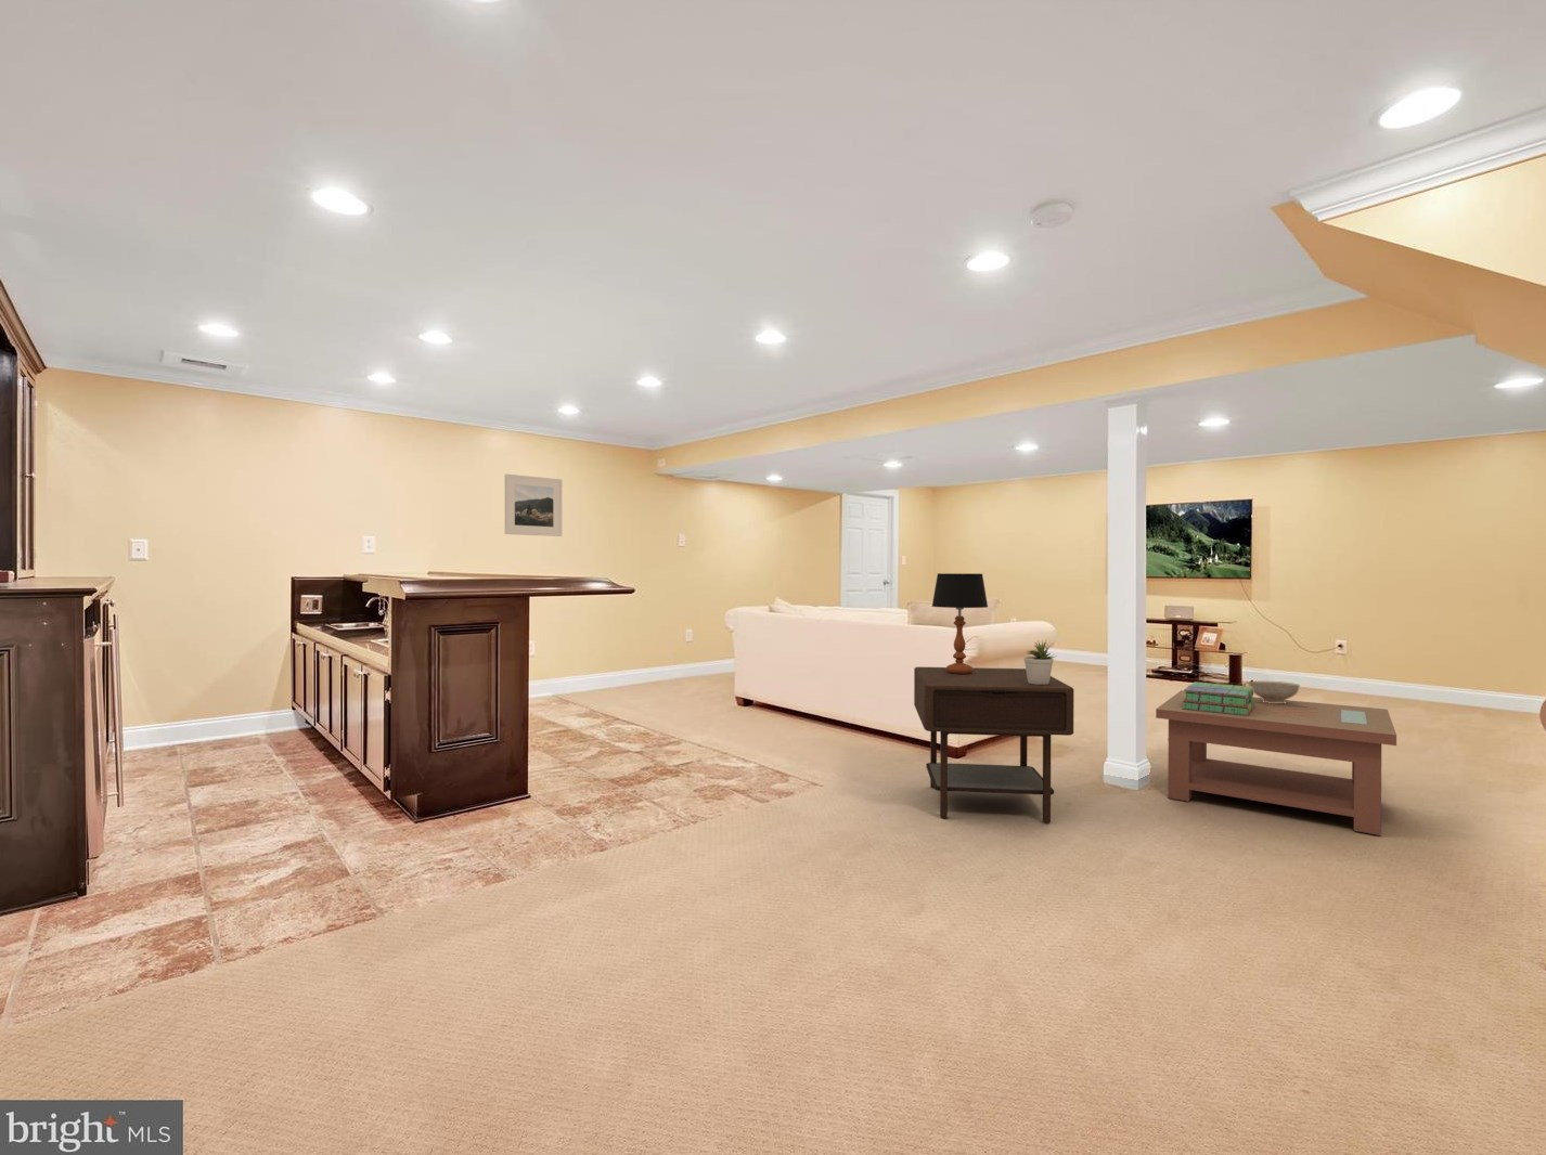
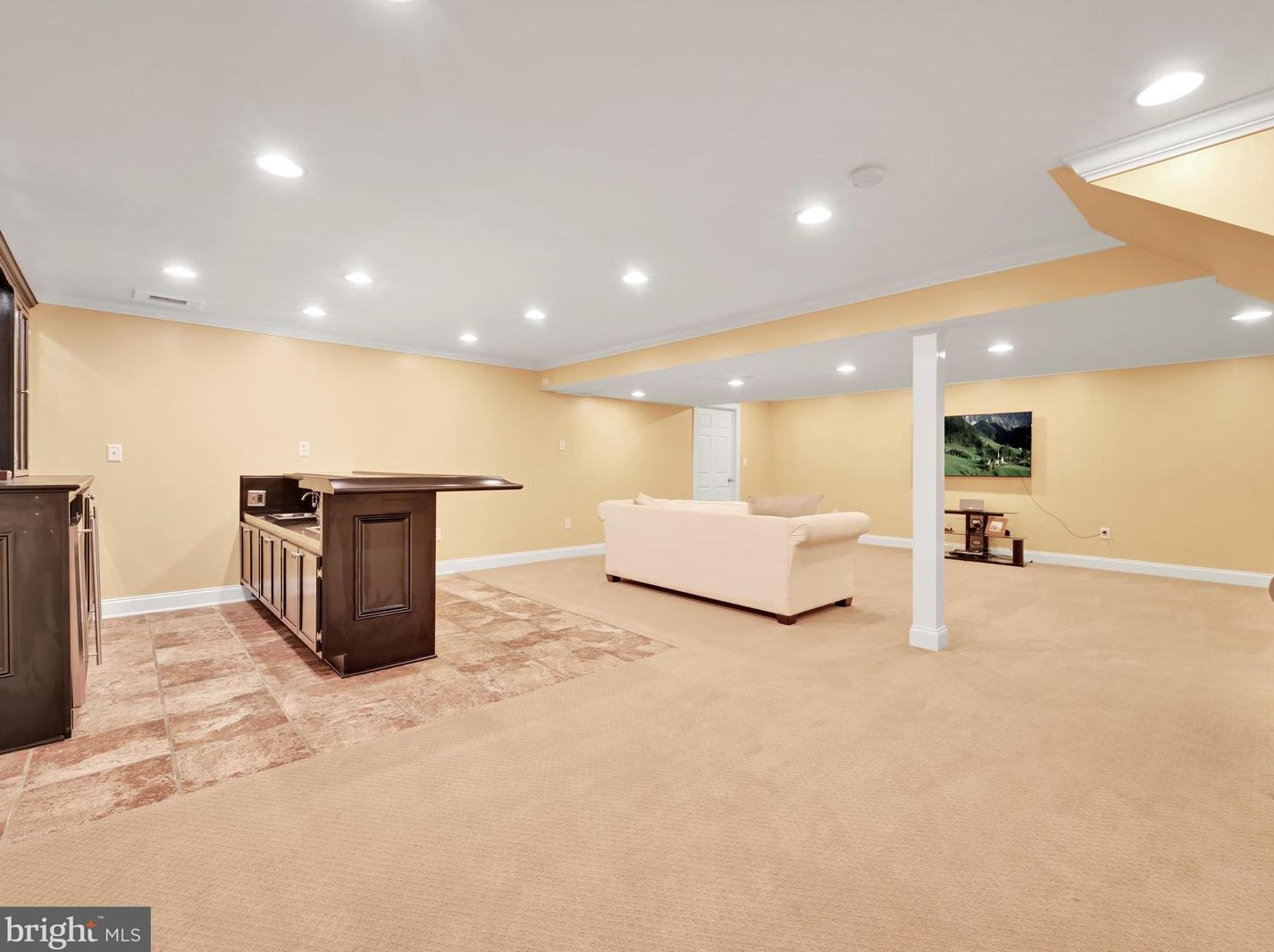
- coffee table [1154,689,1398,836]
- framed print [504,473,563,537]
- decorative bowl [1246,681,1301,704]
- stack of books [1182,681,1256,715]
- side table [913,666,1075,824]
- potted plant [1022,639,1058,684]
- table lamp [931,573,989,673]
